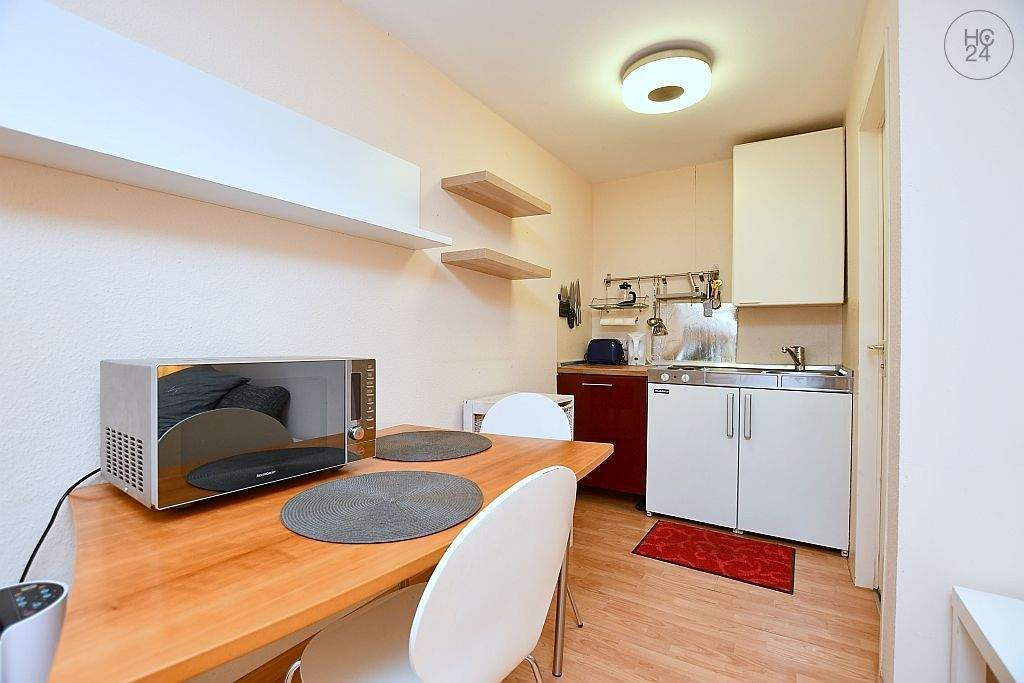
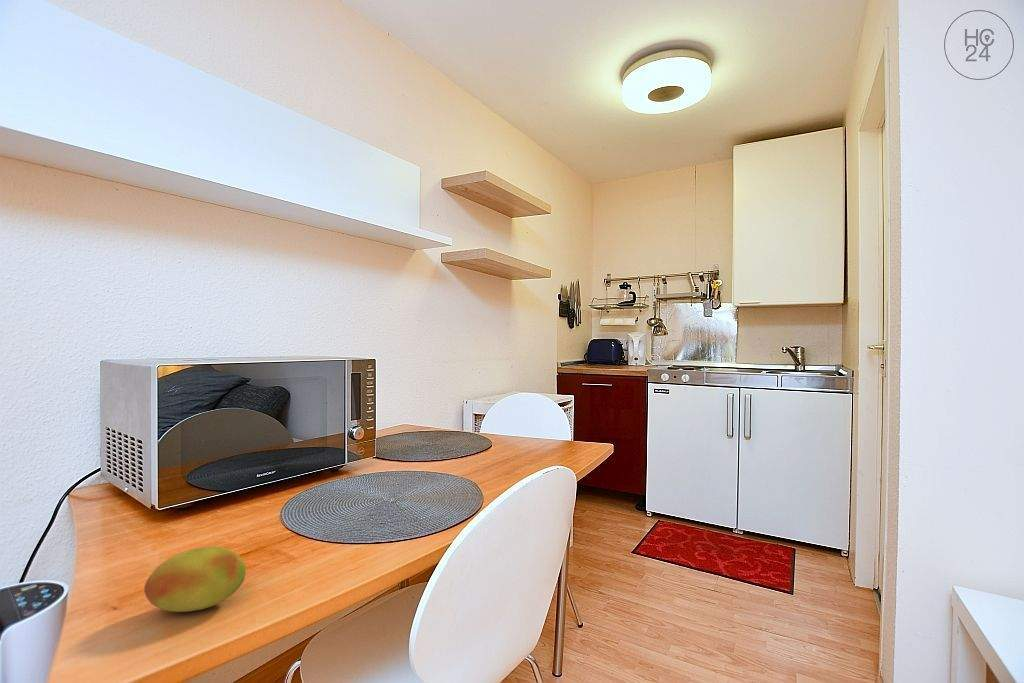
+ fruit [143,546,247,613]
